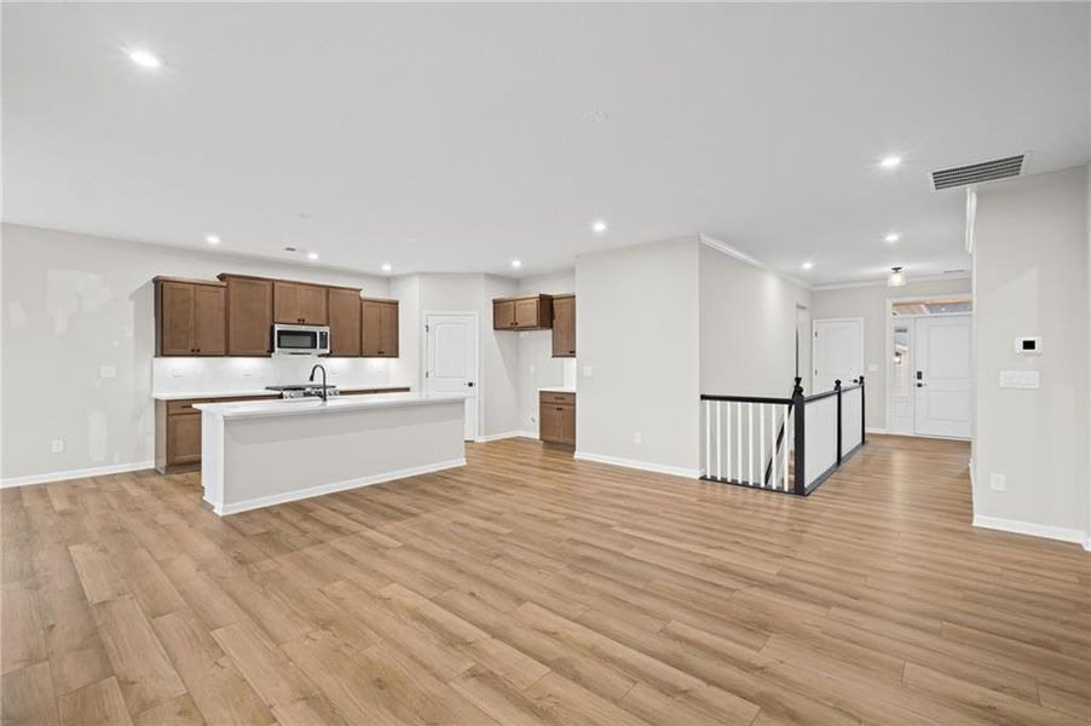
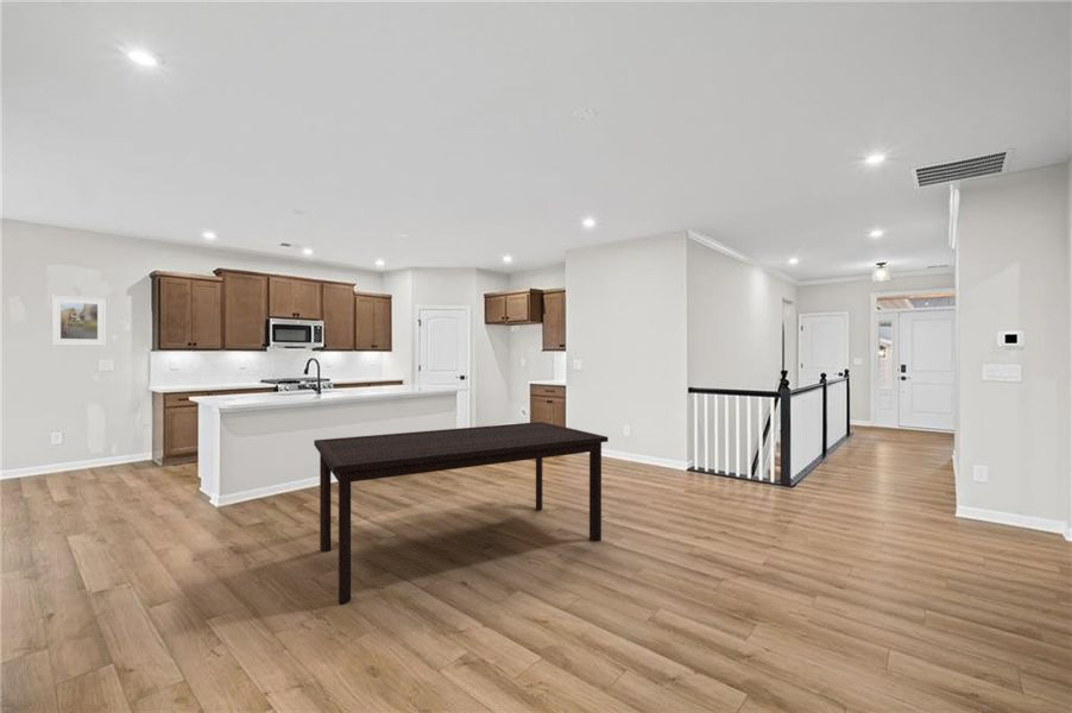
+ dining table [313,421,610,605]
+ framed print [50,294,107,347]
